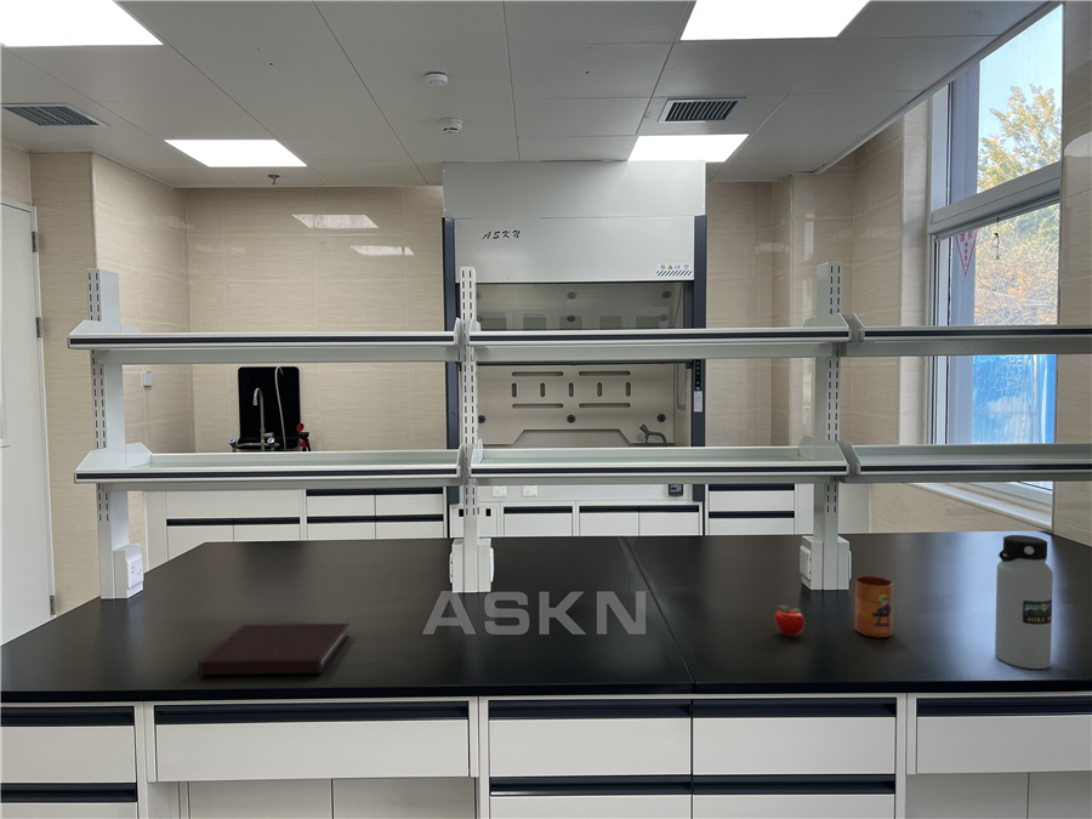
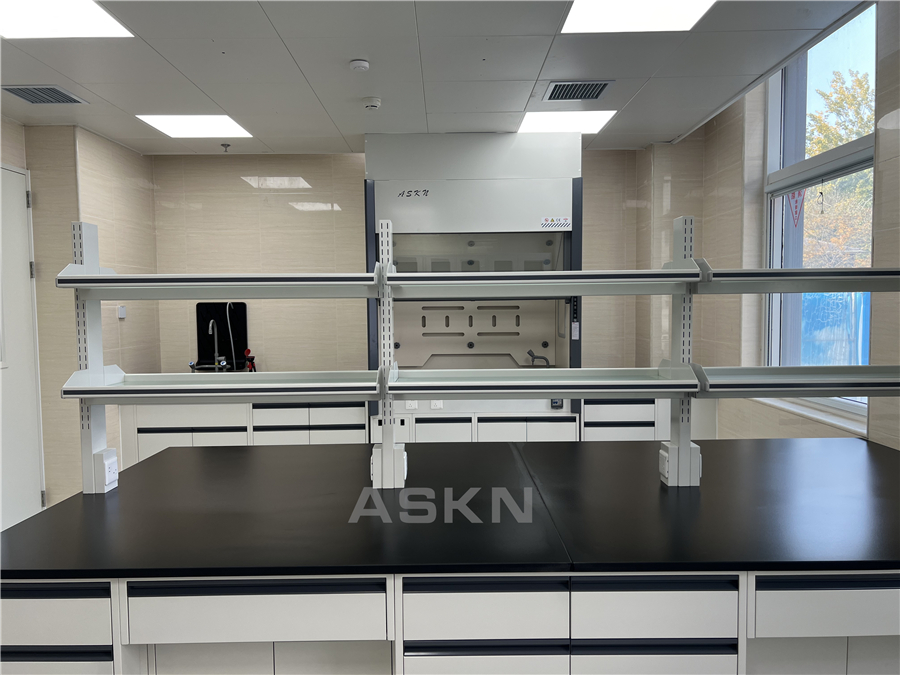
- apple [774,604,806,637]
- water bottle [994,534,1054,670]
- mug [854,575,894,638]
- notebook [198,622,351,676]
